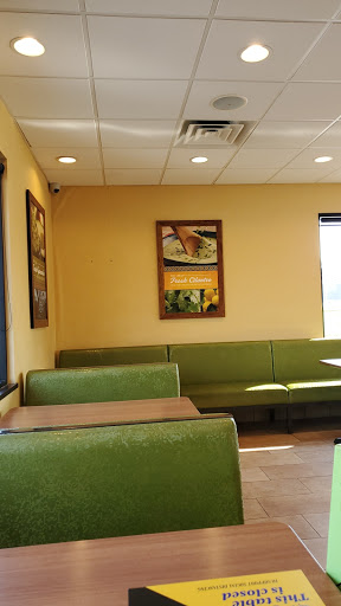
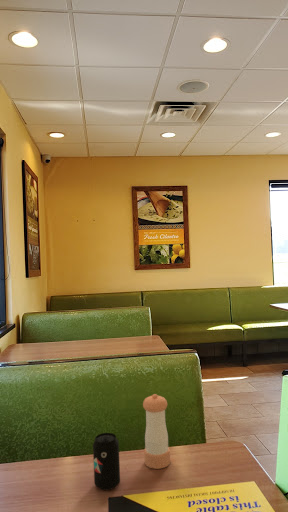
+ pepper shaker [142,393,171,470]
+ beverage can [92,432,121,491]
